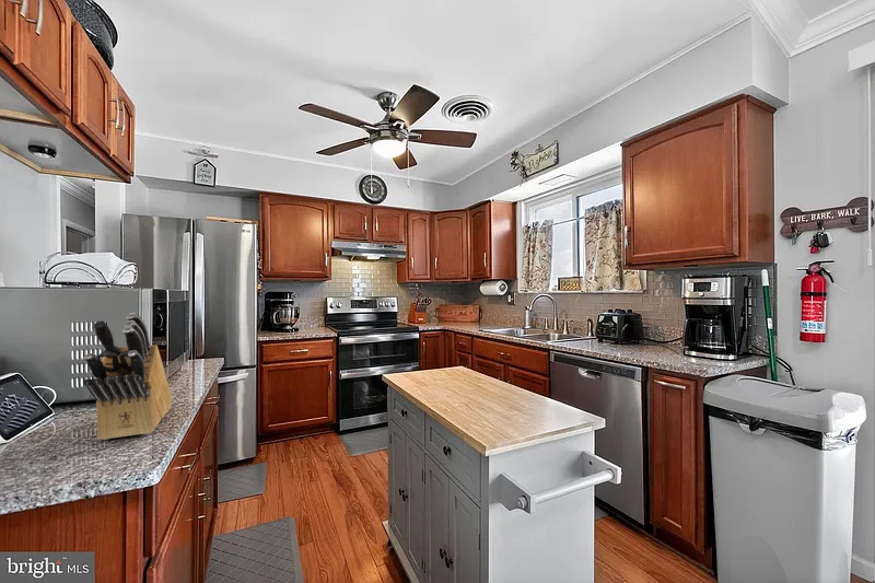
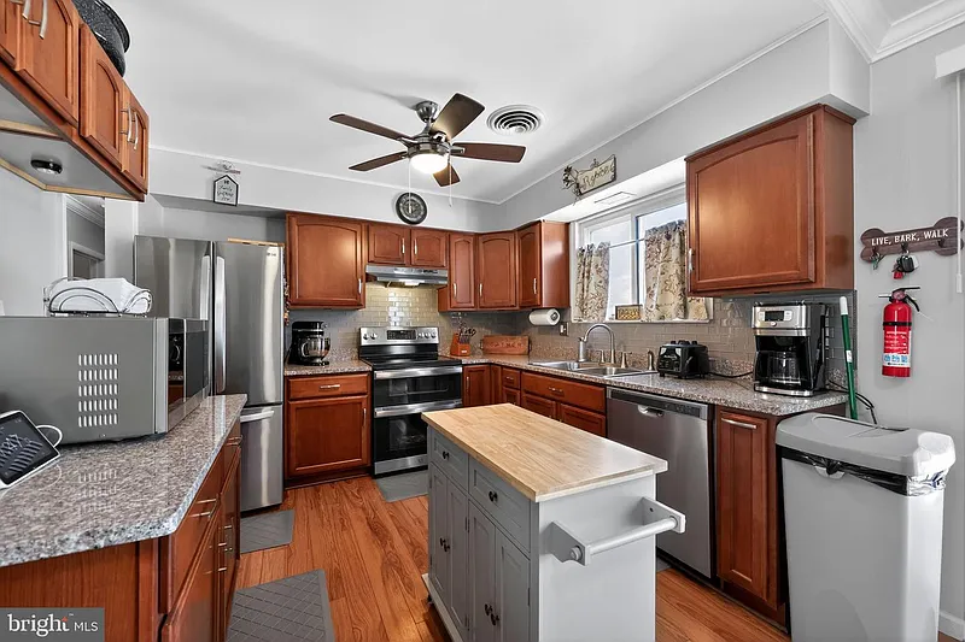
- knife block [82,312,173,441]
